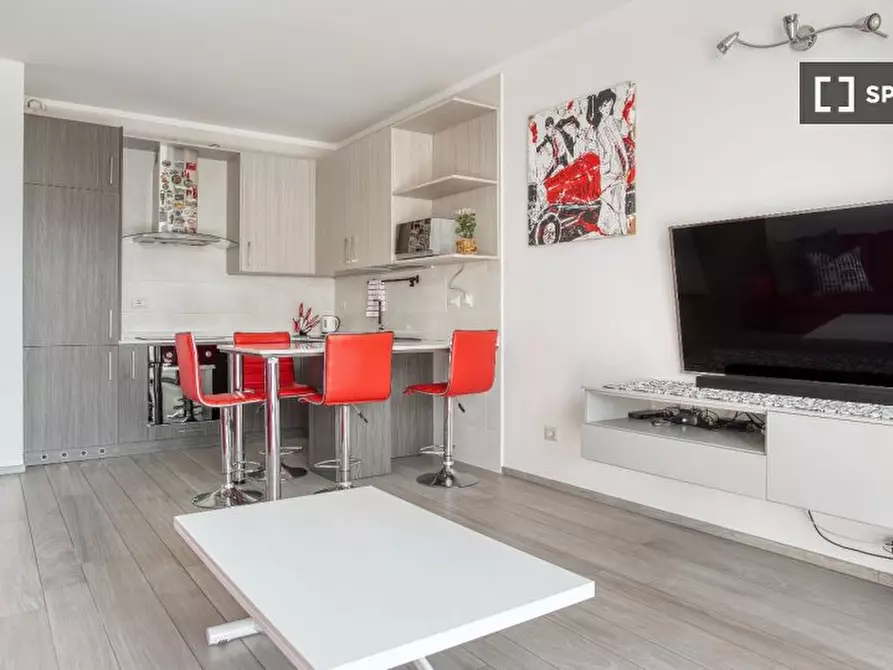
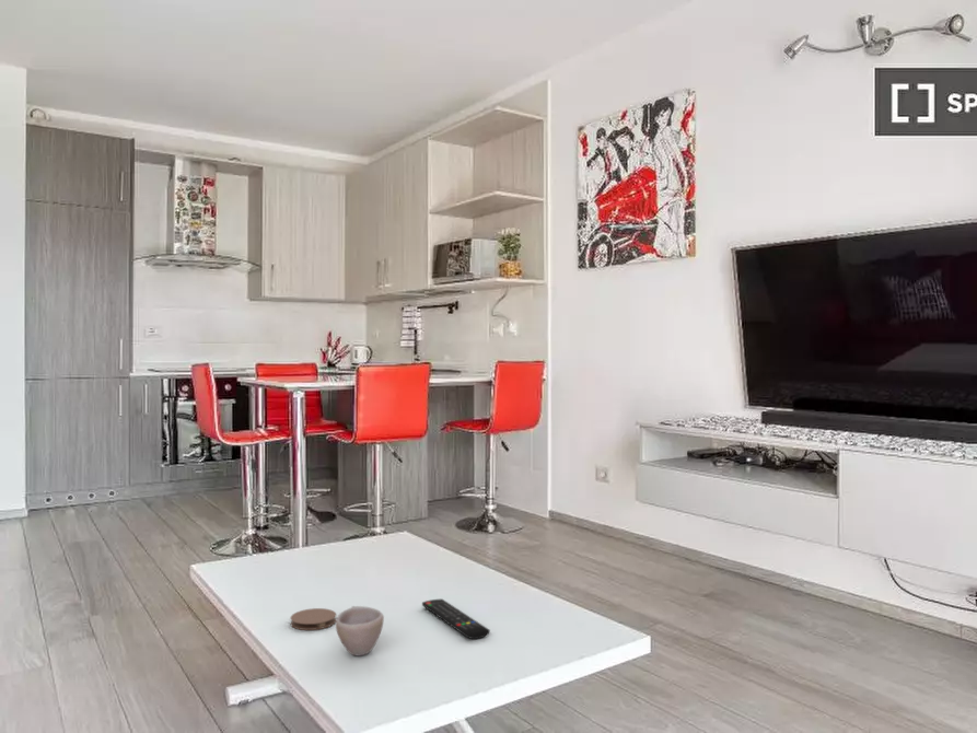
+ cup [335,605,385,656]
+ remote control [421,597,491,640]
+ coaster [289,607,337,631]
